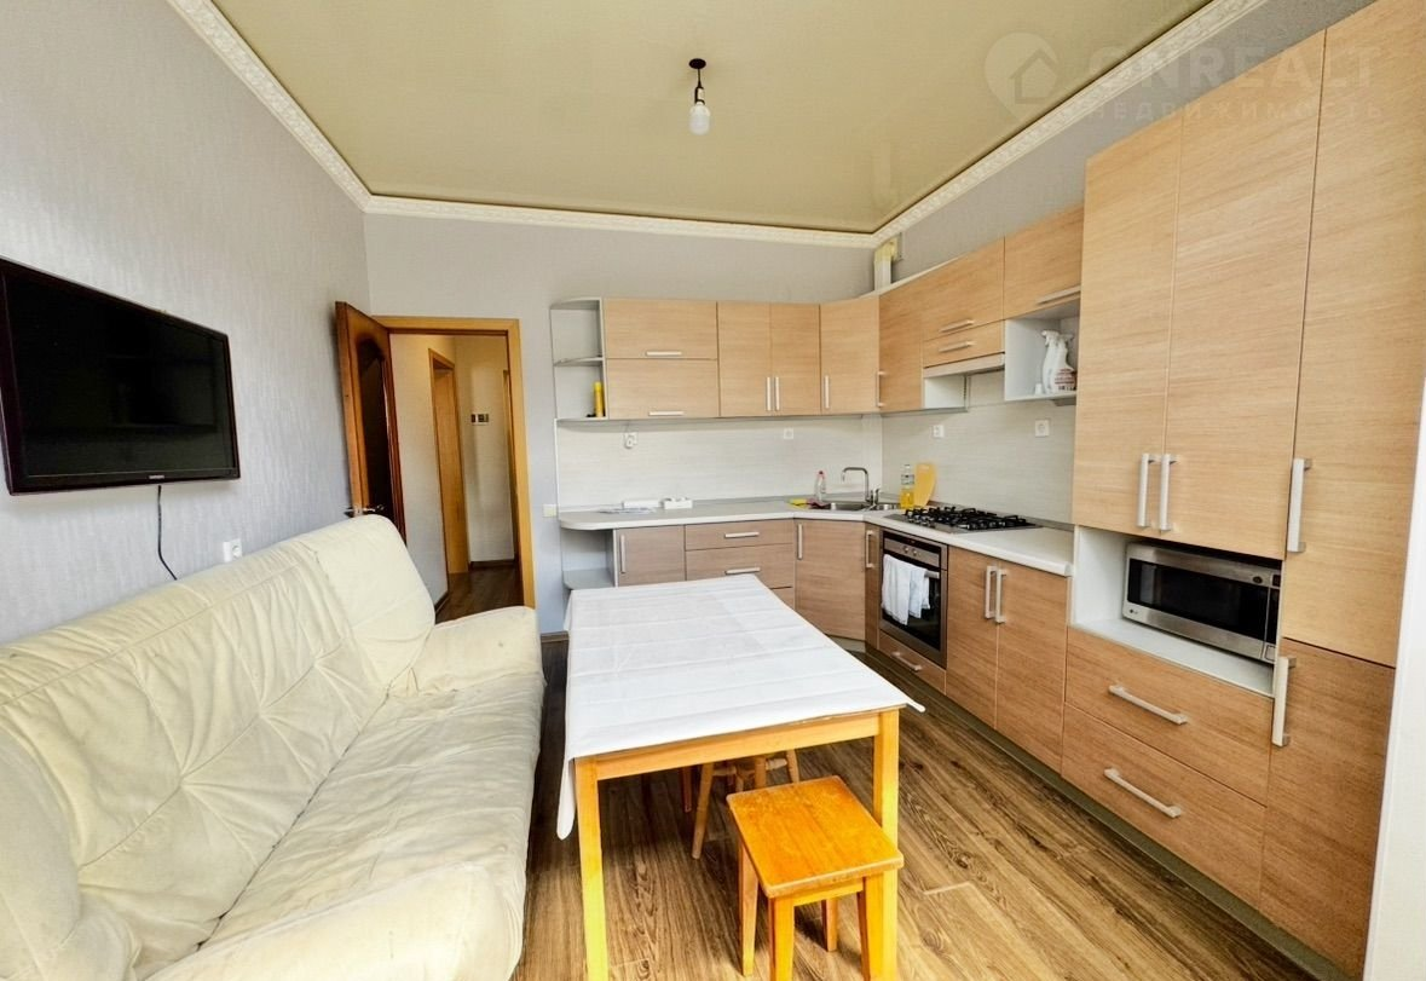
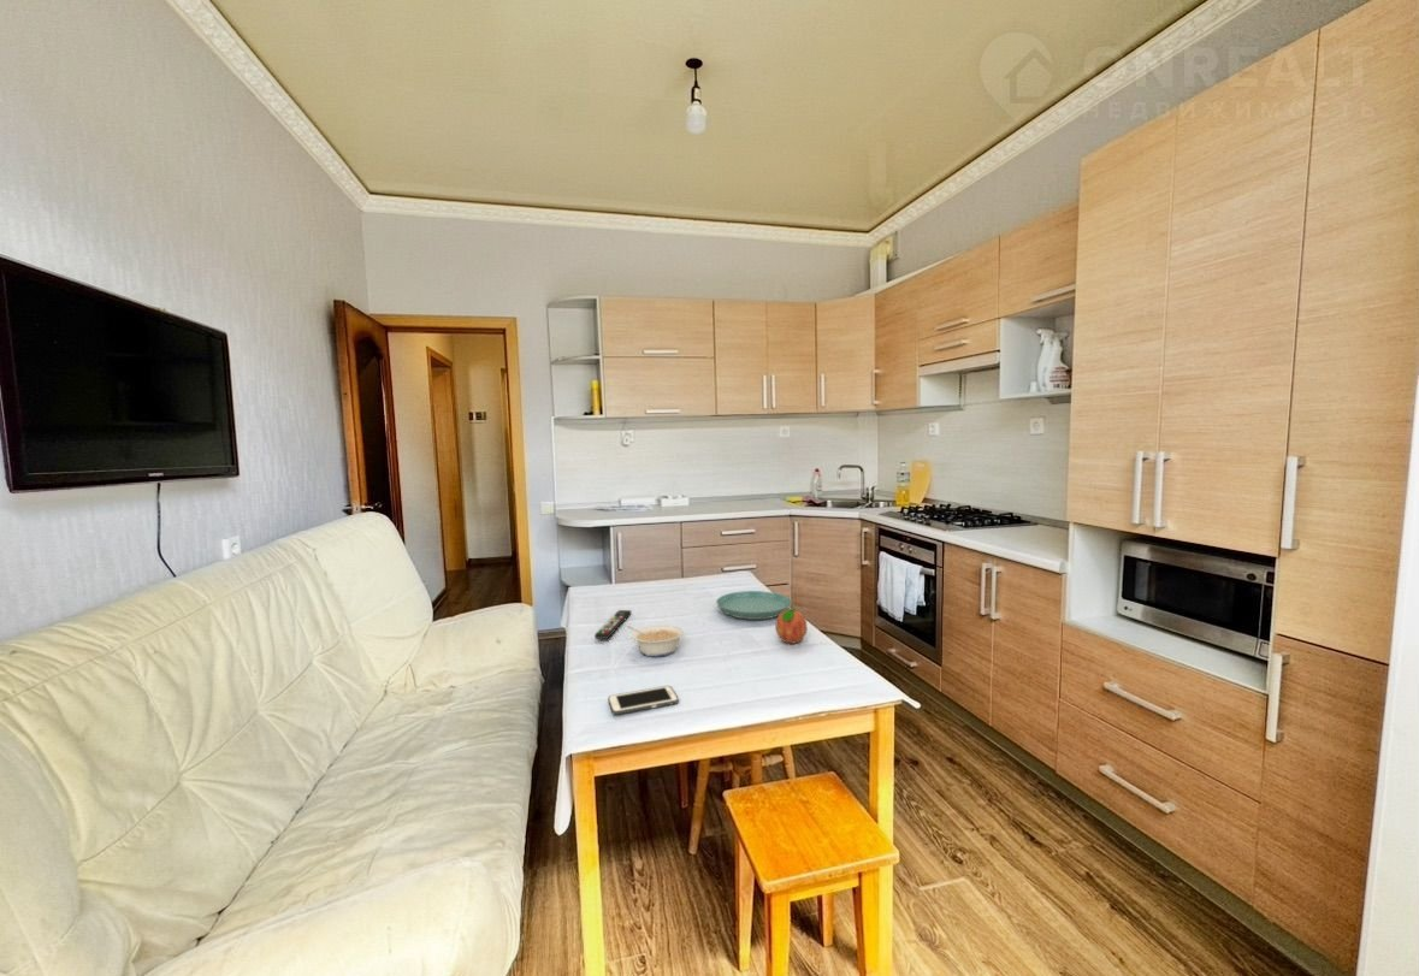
+ fruit [775,605,809,645]
+ remote control [593,609,632,640]
+ legume [625,625,685,657]
+ saucer [715,590,793,621]
+ cell phone [607,685,680,716]
